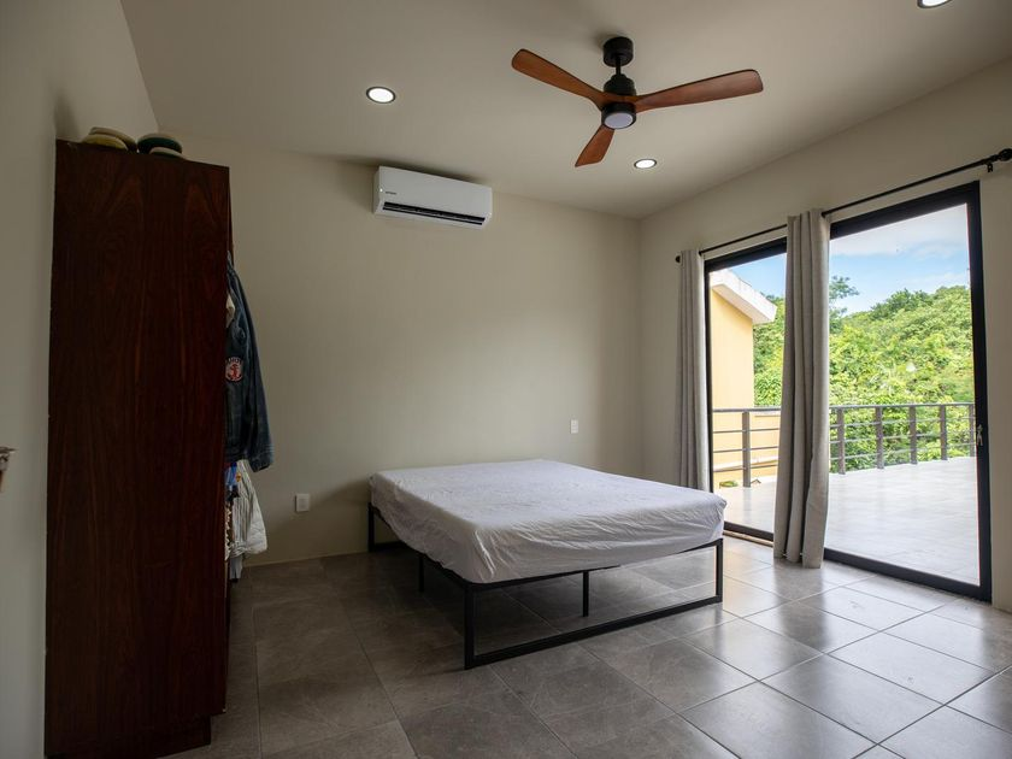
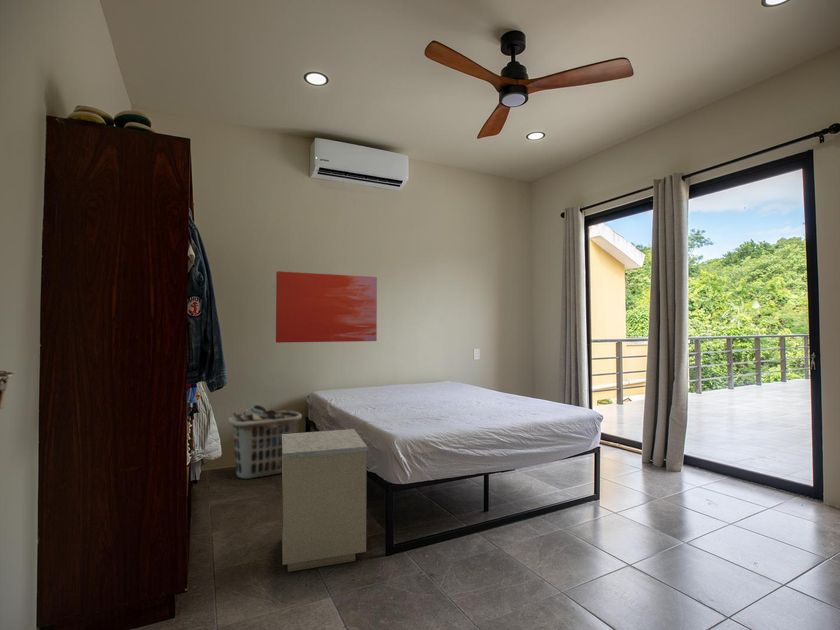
+ nightstand [281,428,369,573]
+ clothes hamper [227,404,303,480]
+ wall art [275,270,378,344]
